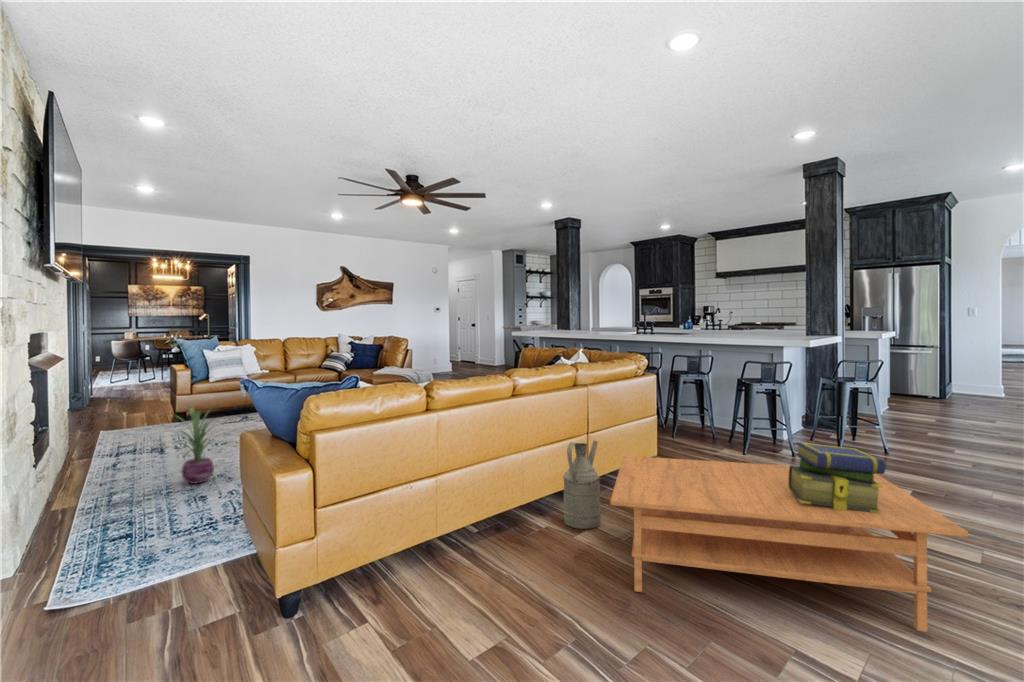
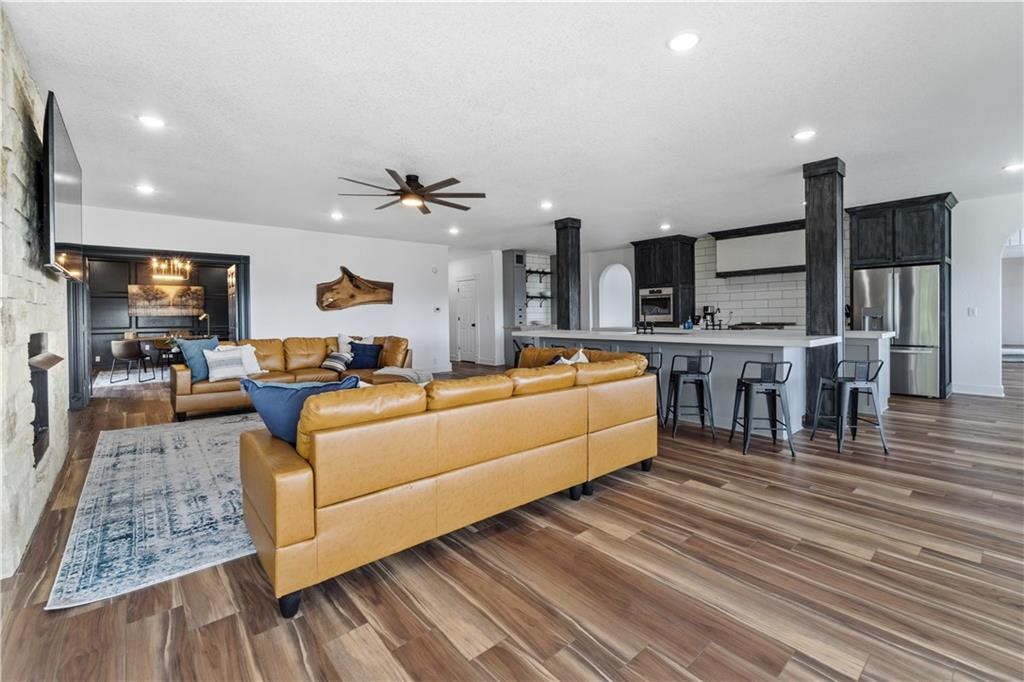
- watering can [562,439,603,530]
- coffee table [609,455,969,633]
- stack of books [789,441,887,513]
- decorative plant [146,404,240,485]
